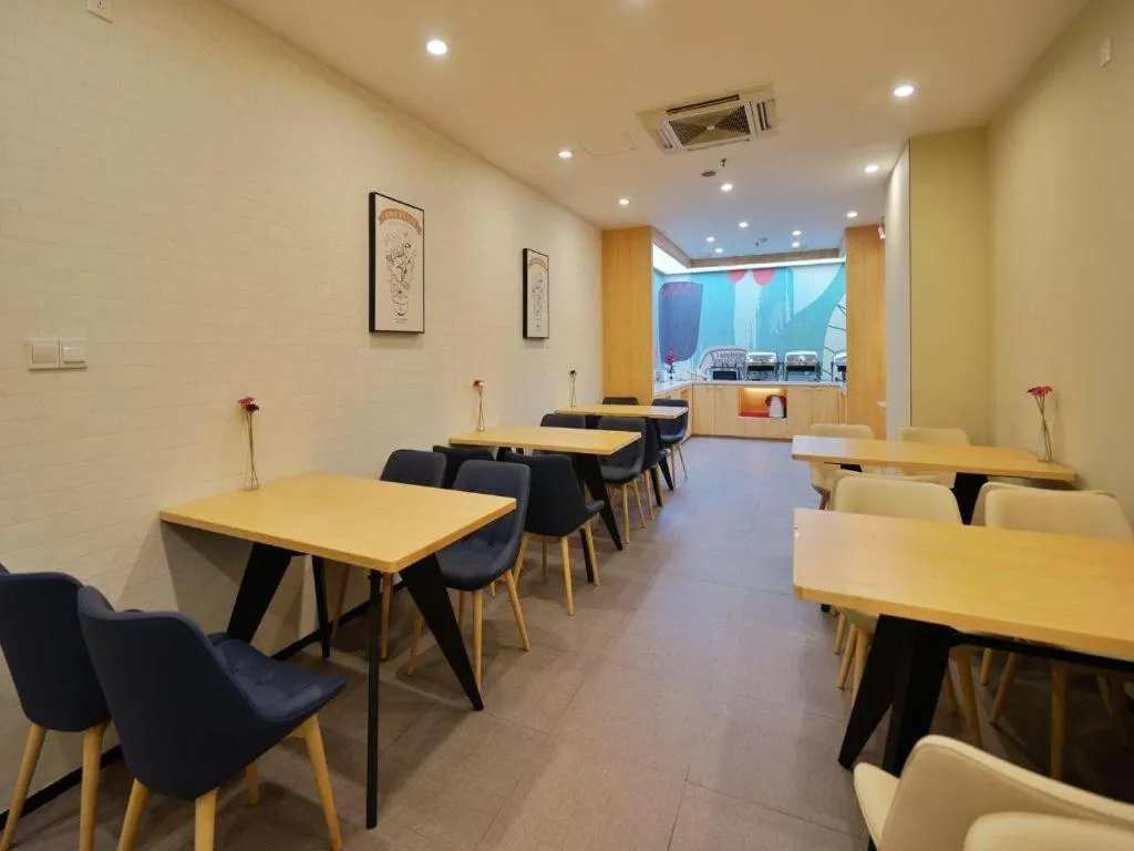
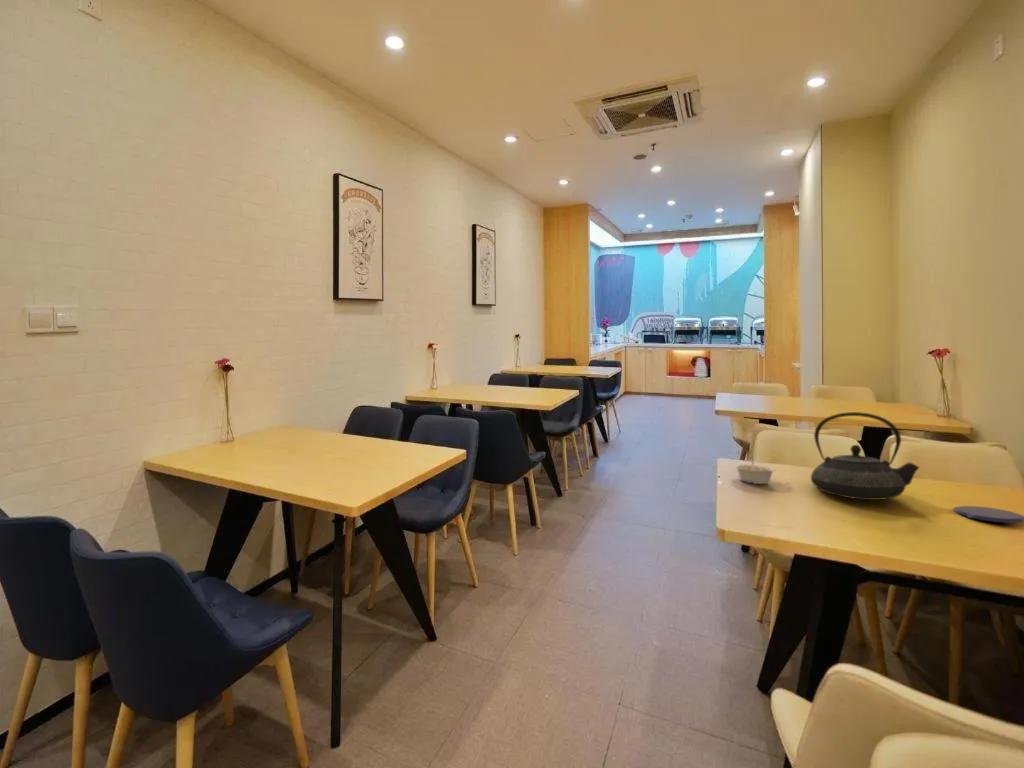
+ saucer [953,505,1024,524]
+ teapot [810,411,920,501]
+ legume [733,459,777,485]
